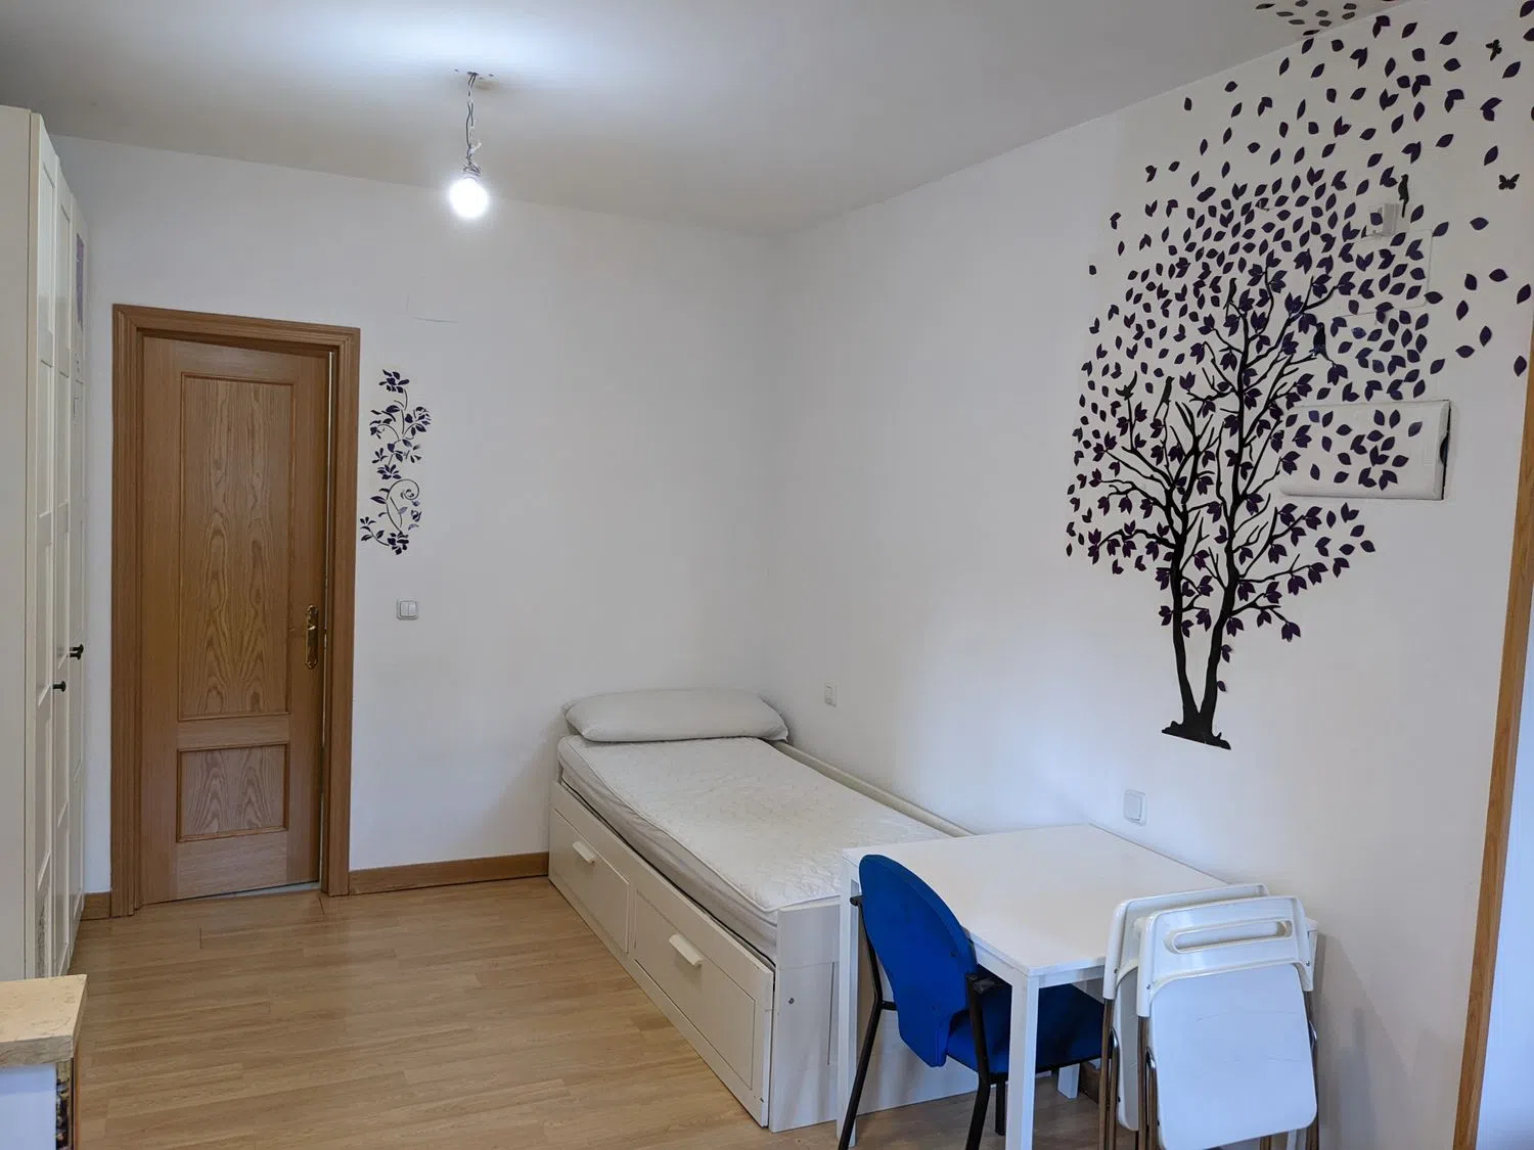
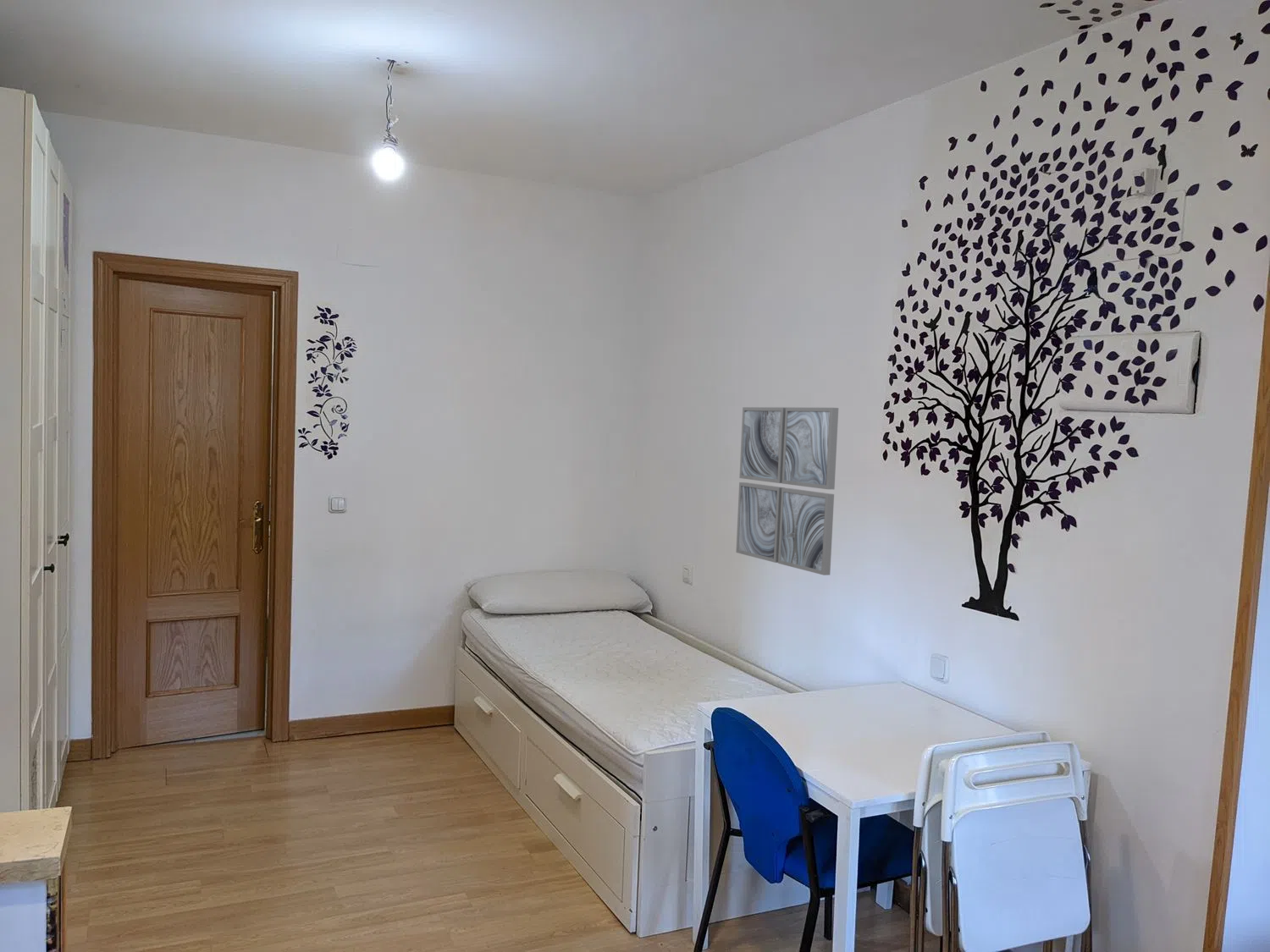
+ wall art [735,406,839,576]
